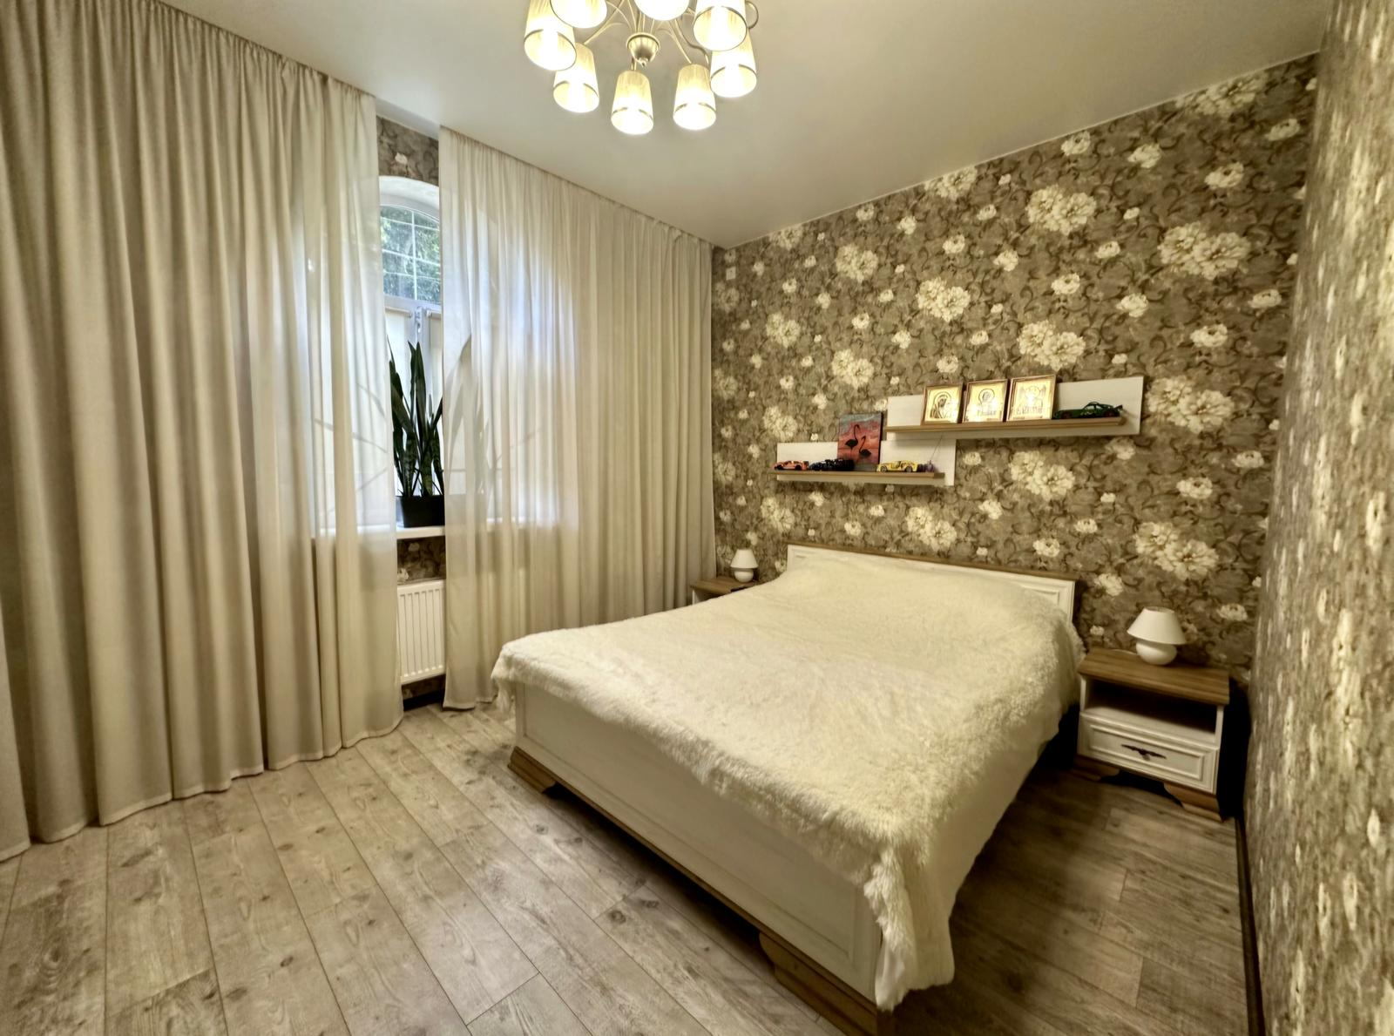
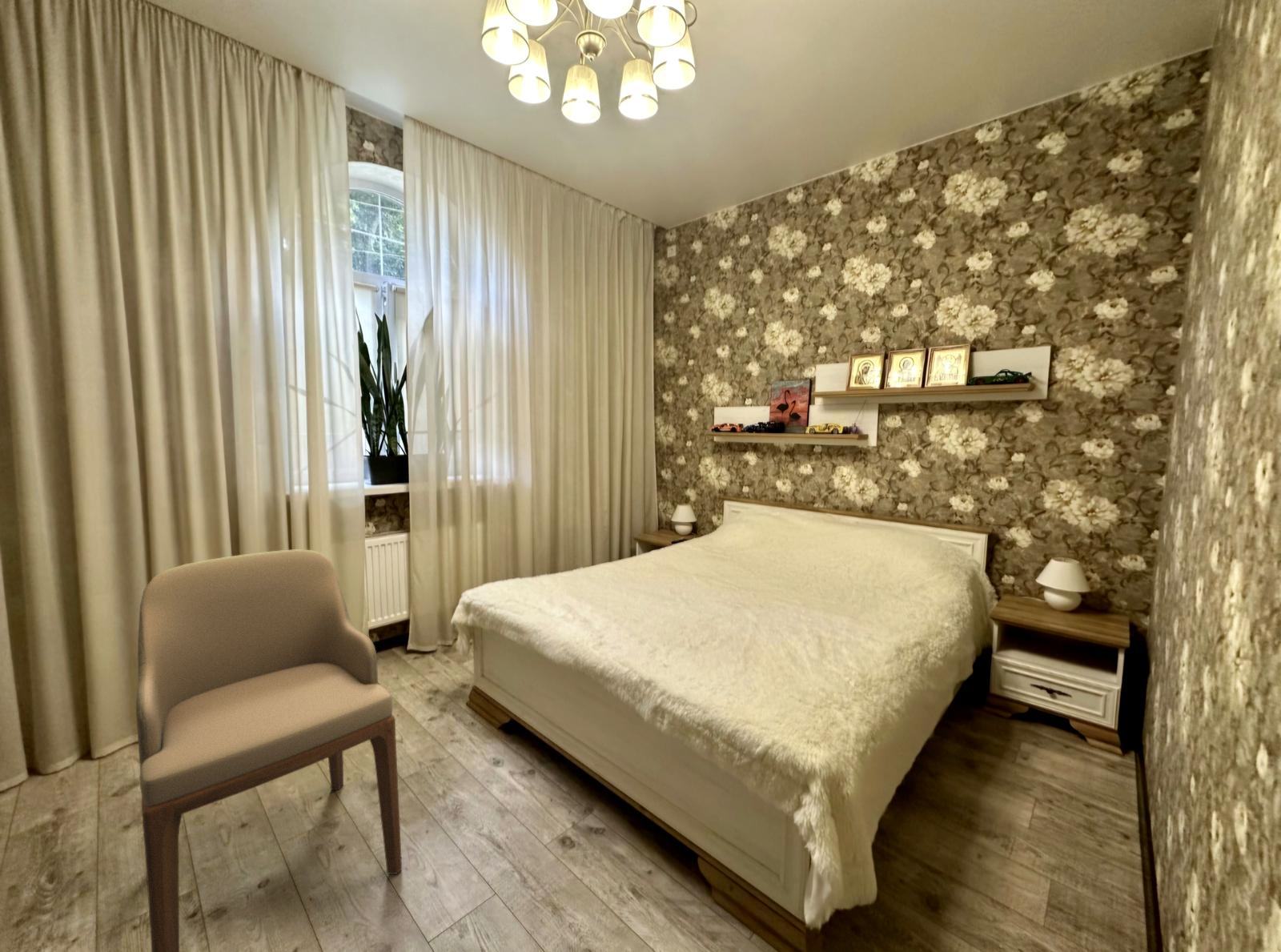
+ armchair [135,548,403,952]
